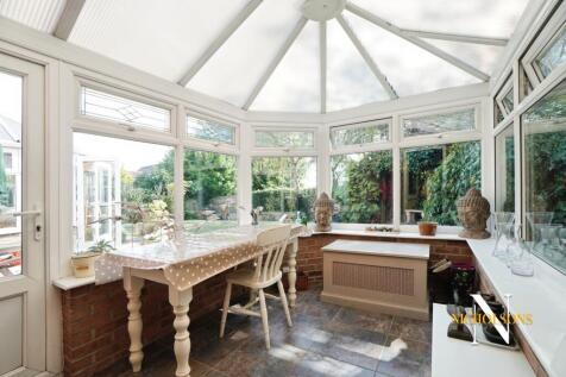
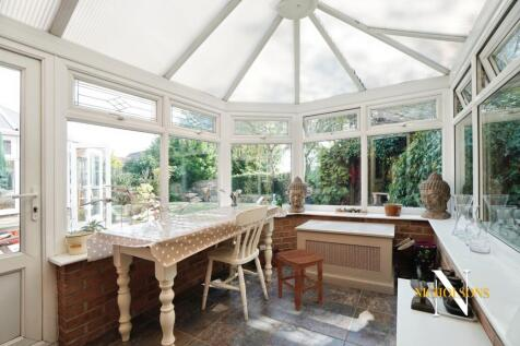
+ stool [276,248,324,312]
